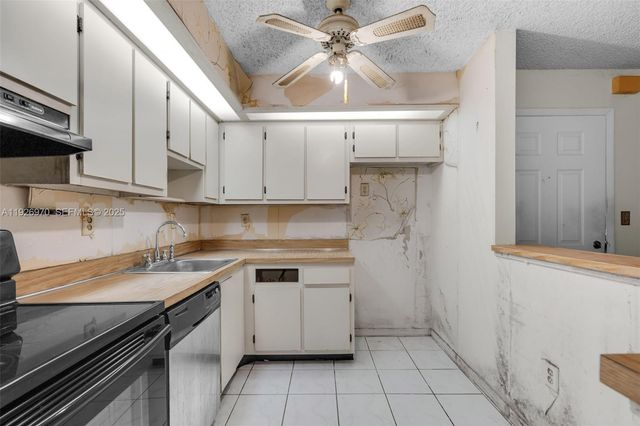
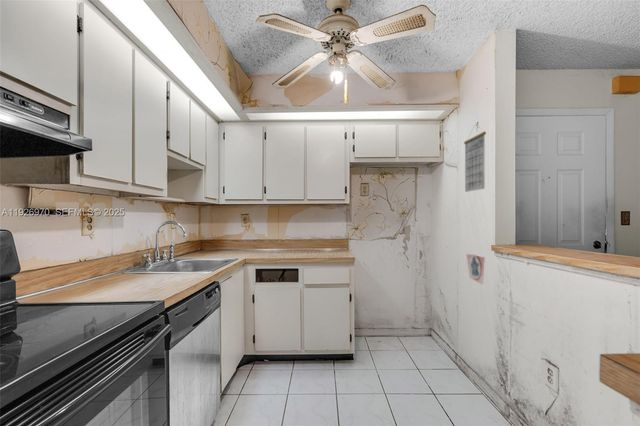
+ calendar [463,125,487,193]
+ animal cookie [465,253,486,285]
